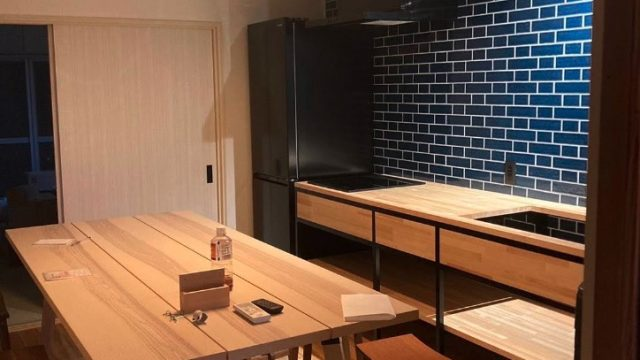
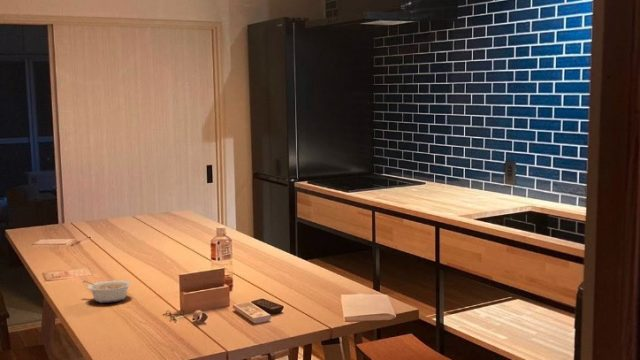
+ legume [81,279,132,304]
